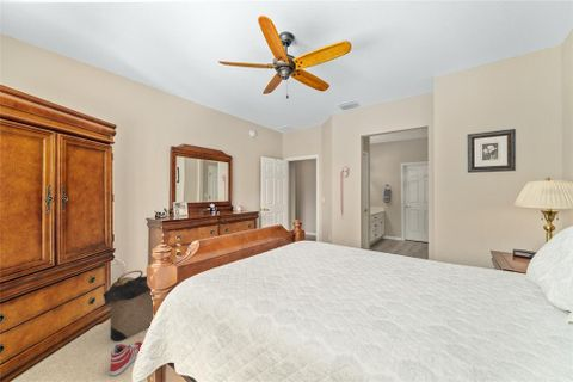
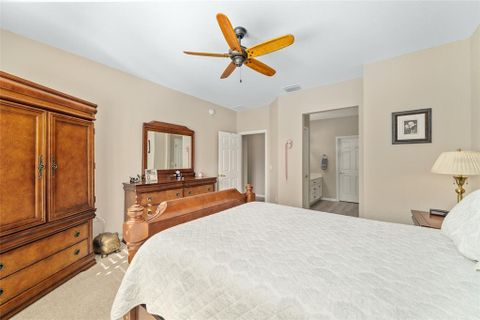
- laundry hamper [101,270,154,343]
- sneaker [109,340,143,377]
